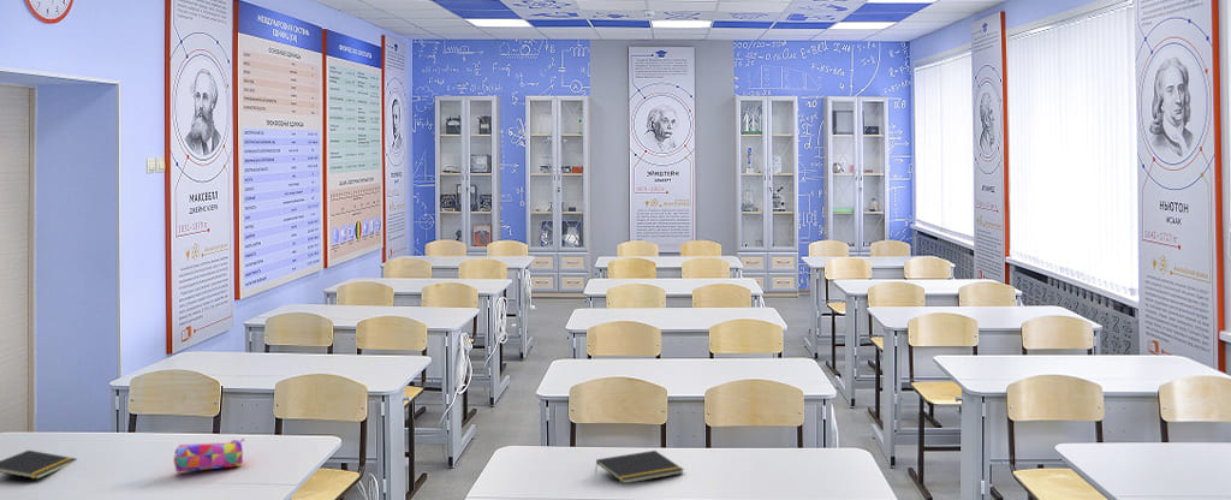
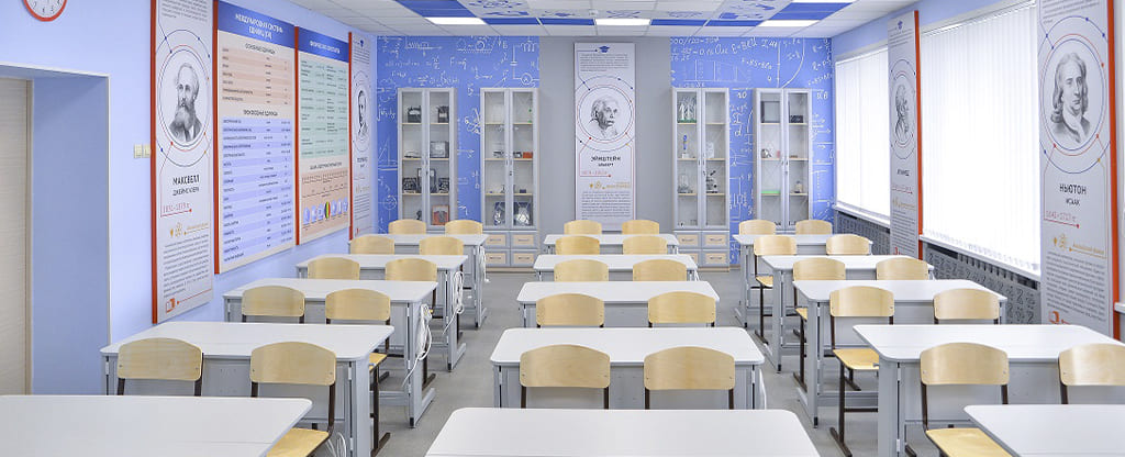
- notepad [594,450,685,484]
- pencil case [172,438,245,474]
- notepad [0,450,77,481]
